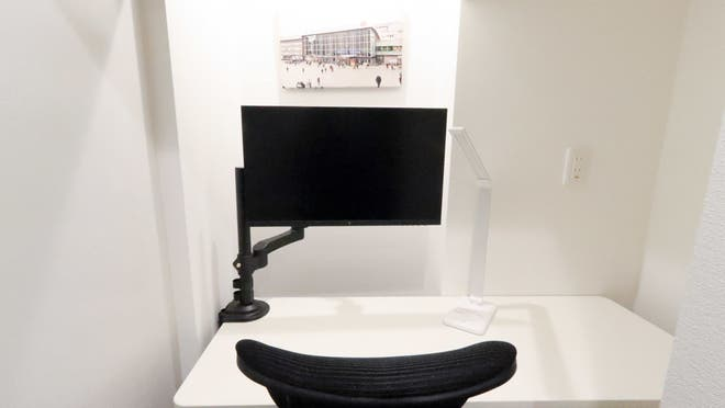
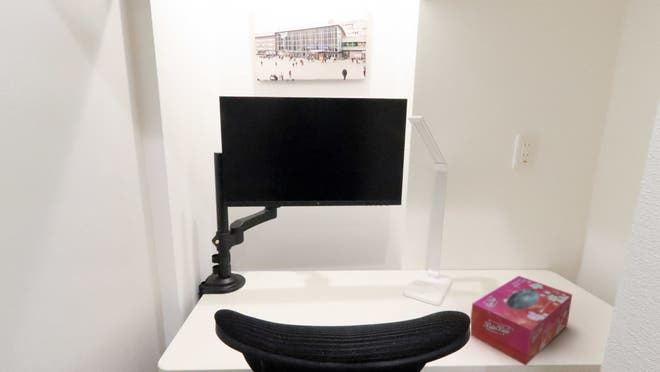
+ tissue box [470,275,573,367]
